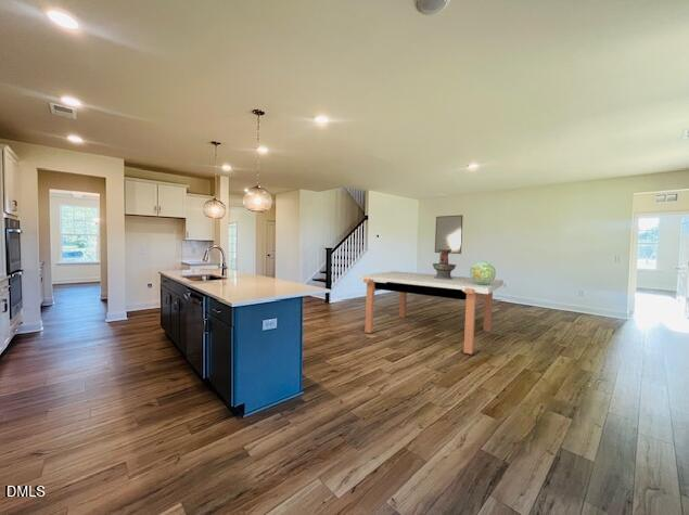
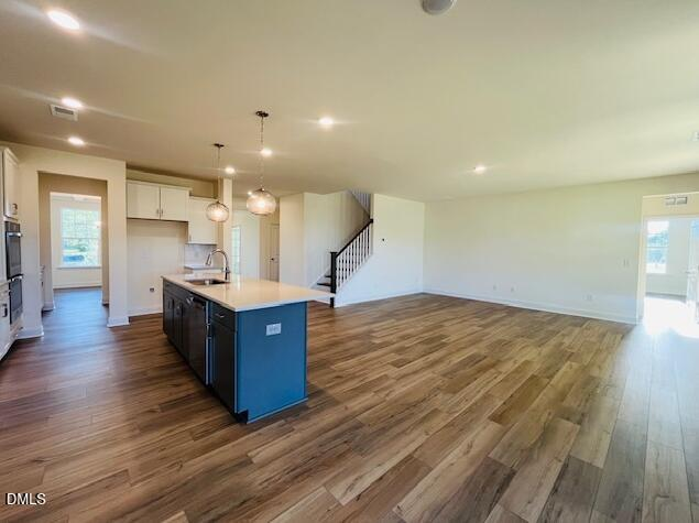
- decorative urn [431,248,457,280]
- home mirror [434,214,464,255]
- decorative globe [469,260,497,285]
- dining table [358,270,505,356]
